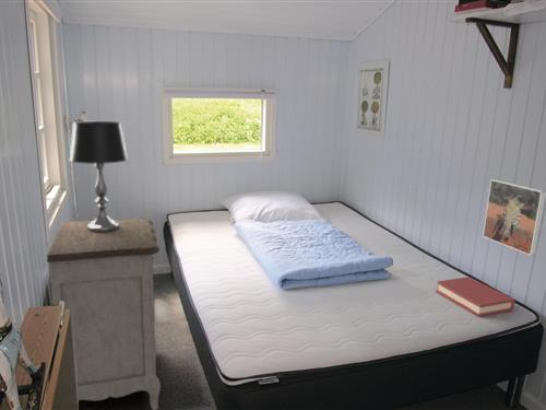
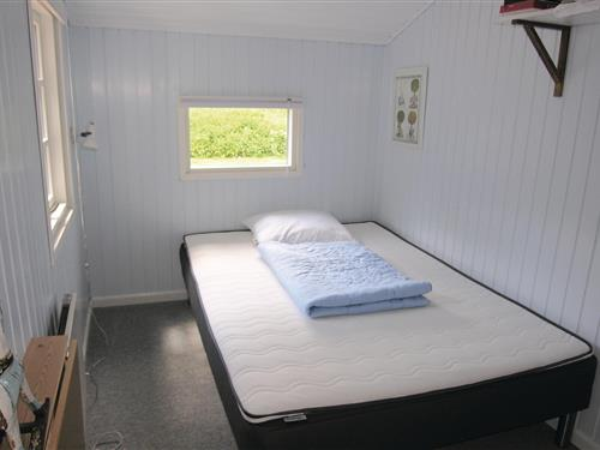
- hardback book [435,276,515,318]
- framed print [482,178,546,257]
- nightstand [46,216,167,410]
- table lamp [69,120,129,232]
